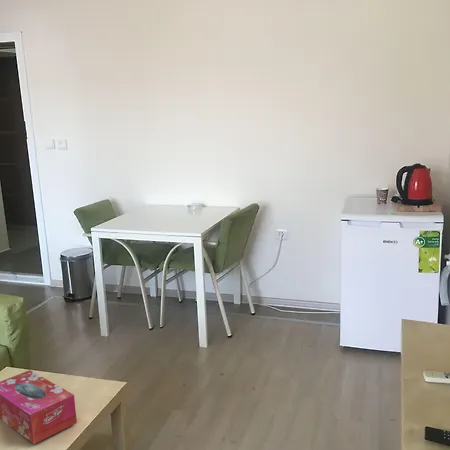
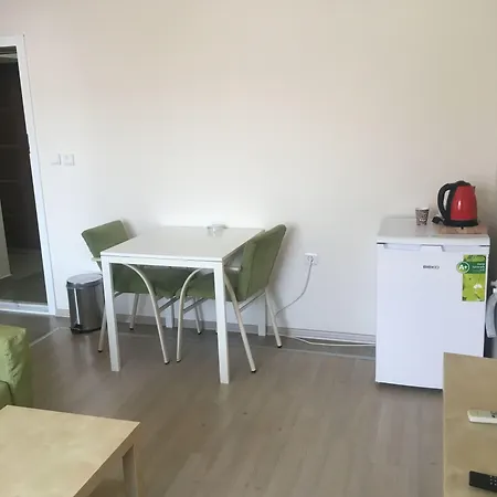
- tissue box [0,369,78,445]
